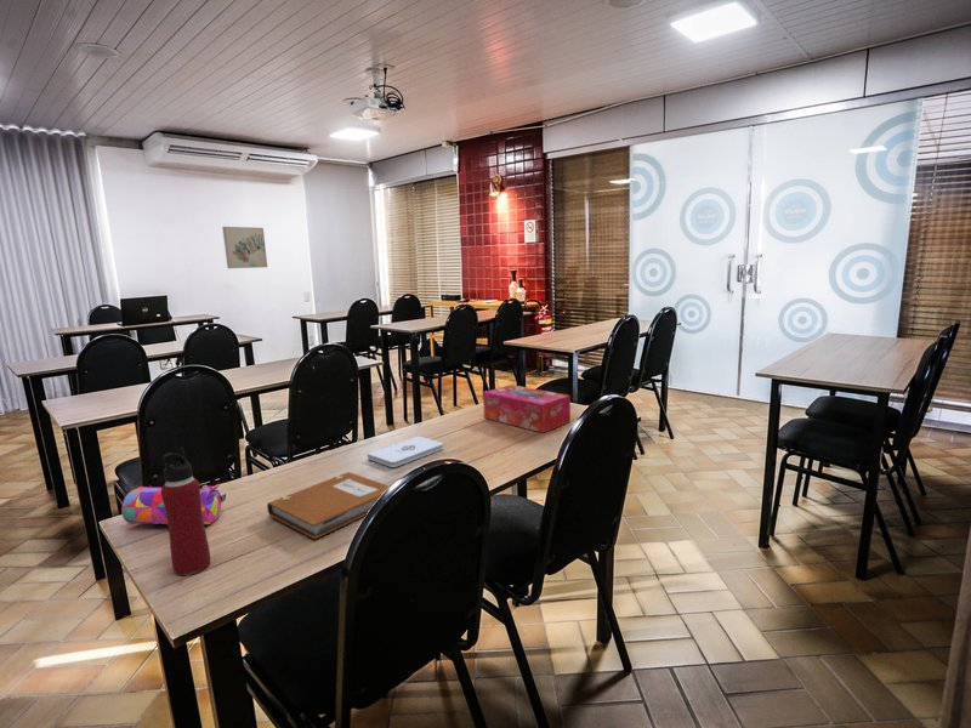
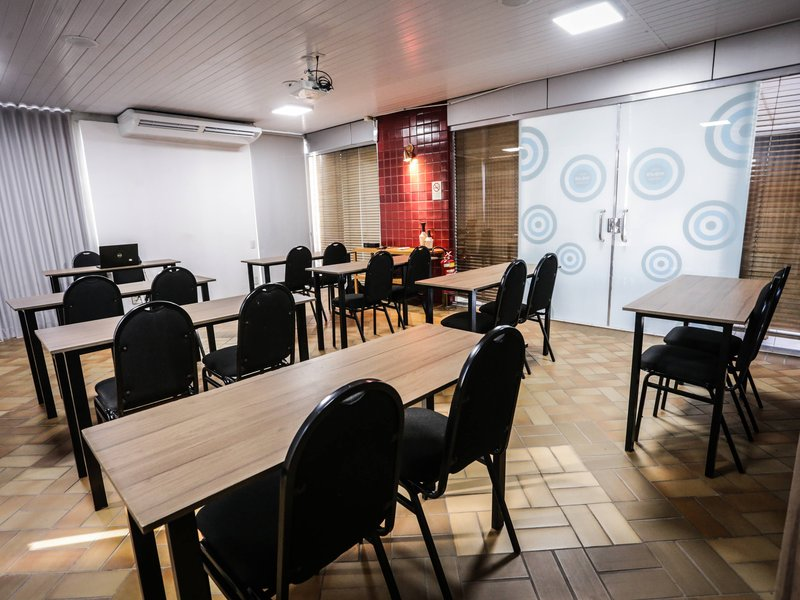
- wall art [221,226,268,269]
- water bottle [160,447,211,576]
- tissue box [482,383,572,434]
- notepad [367,436,444,468]
- pencil case [120,483,227,525]
- notebook [266,471,391,540]
